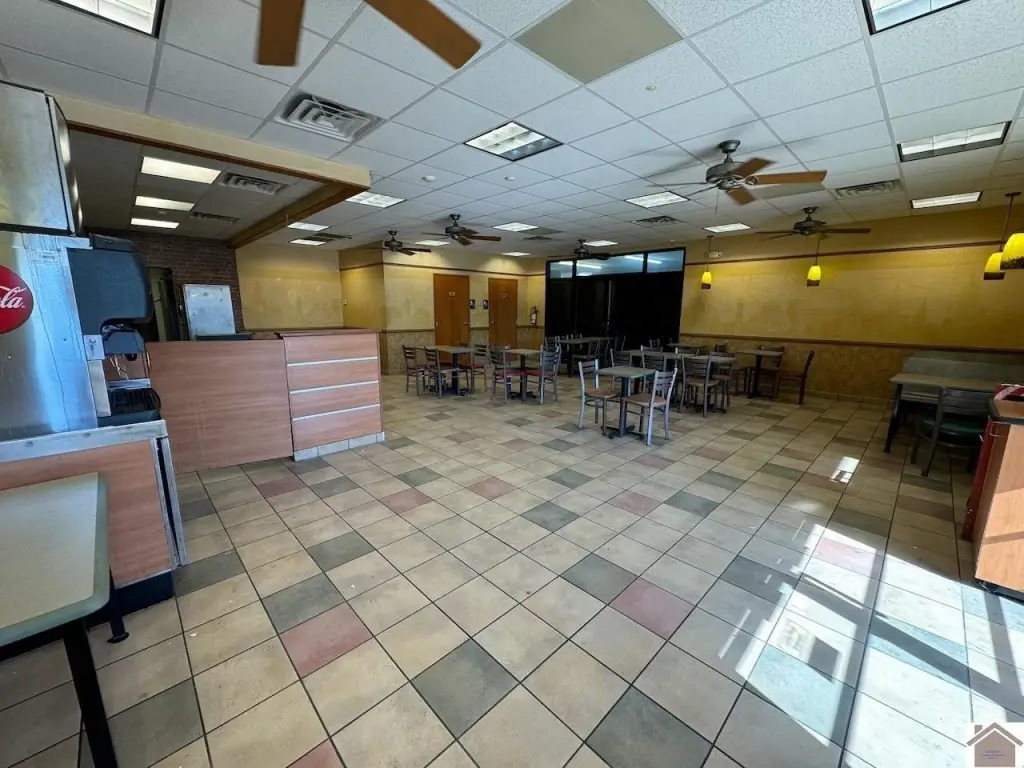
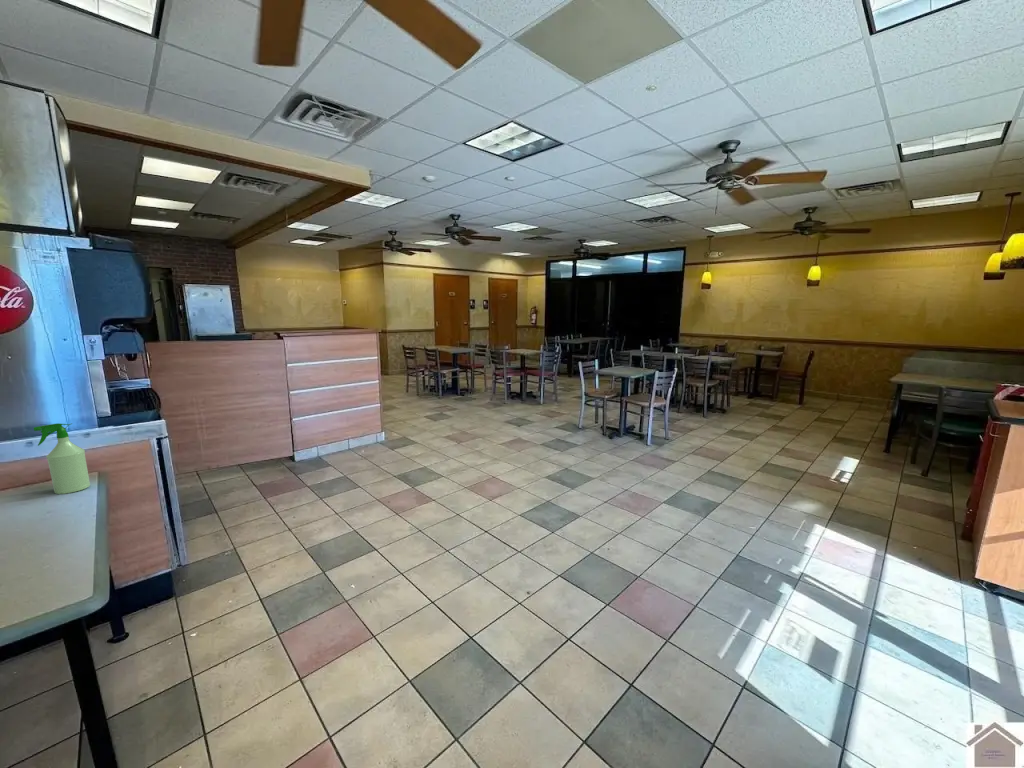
+ spray bottle [33,422,91,495]
